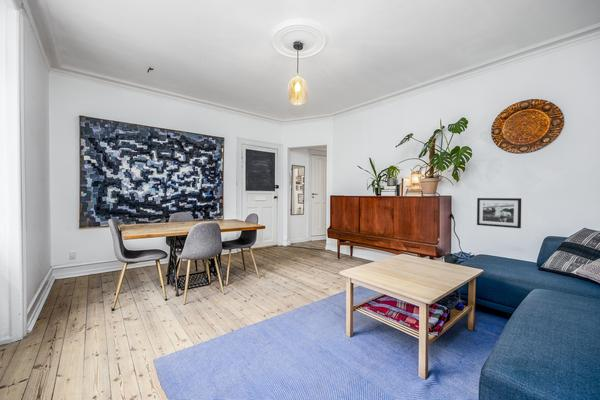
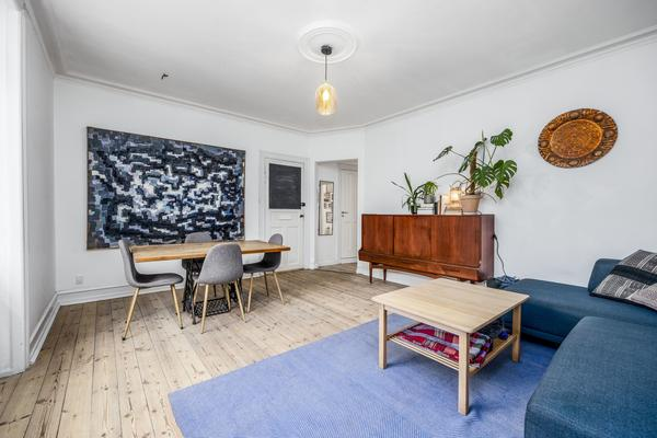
- picture frame [476,197,522,229]
